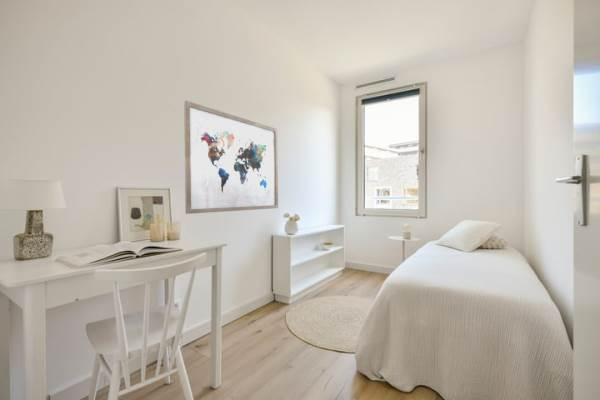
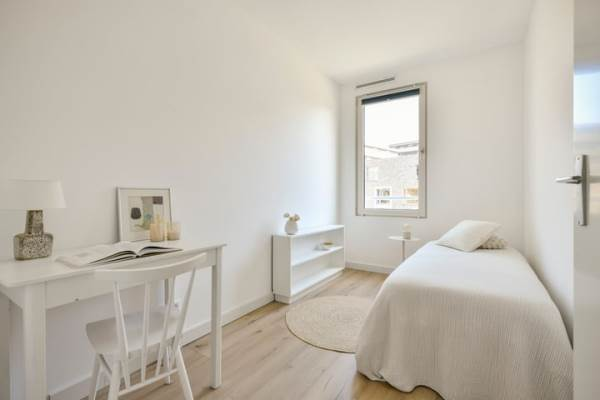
- wall art [183,100,279,215]
